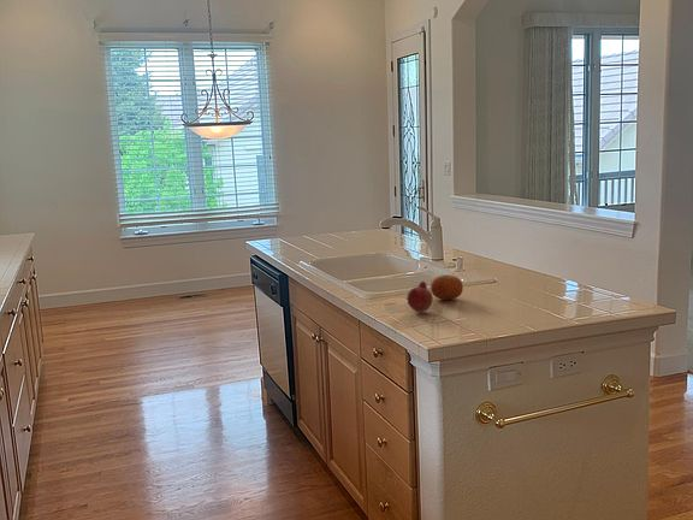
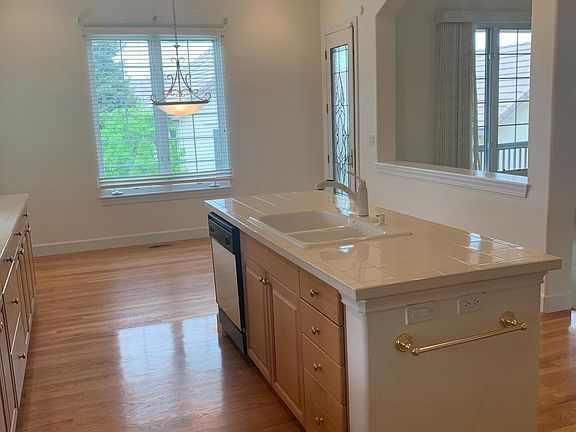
- fruit [430,273,464,301]
- fruit [405,280,433,313]
